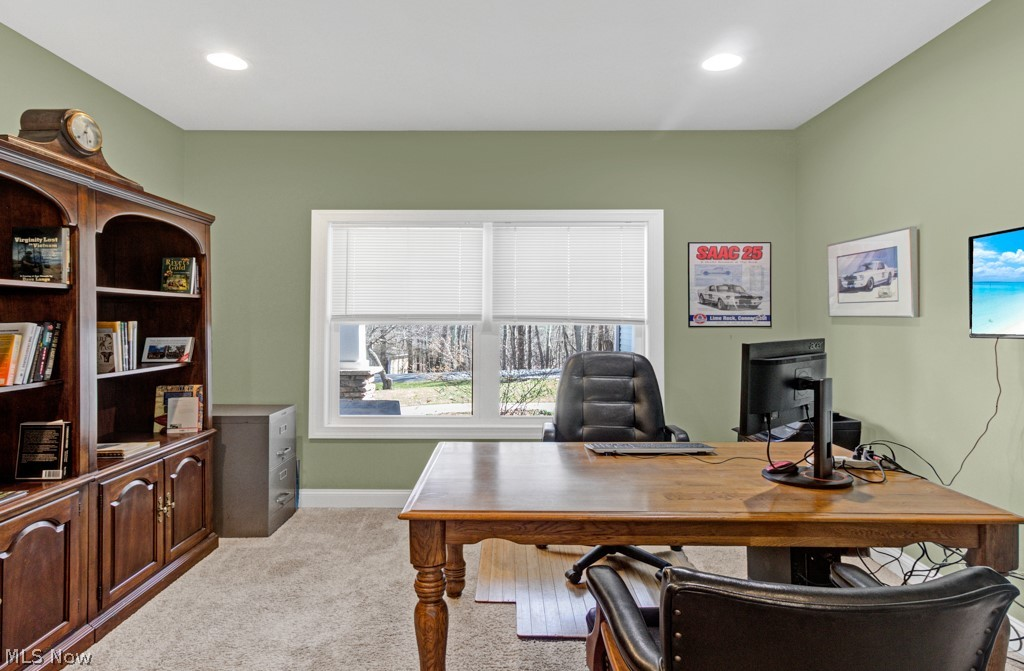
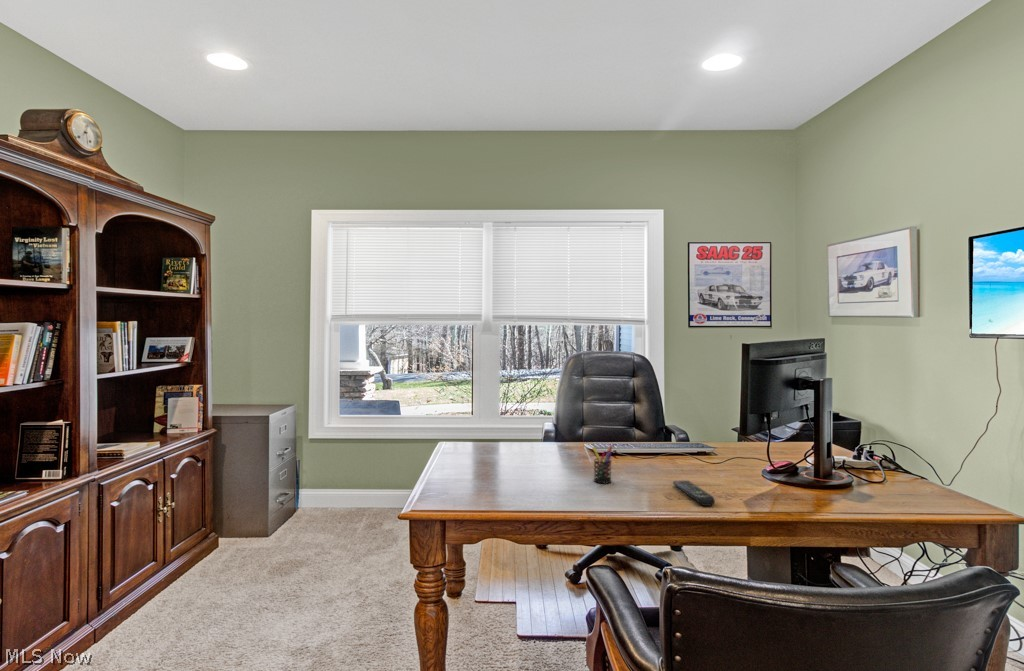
+ pen holder [592,445,613,484]
+ remote control [672,480,716,507]
